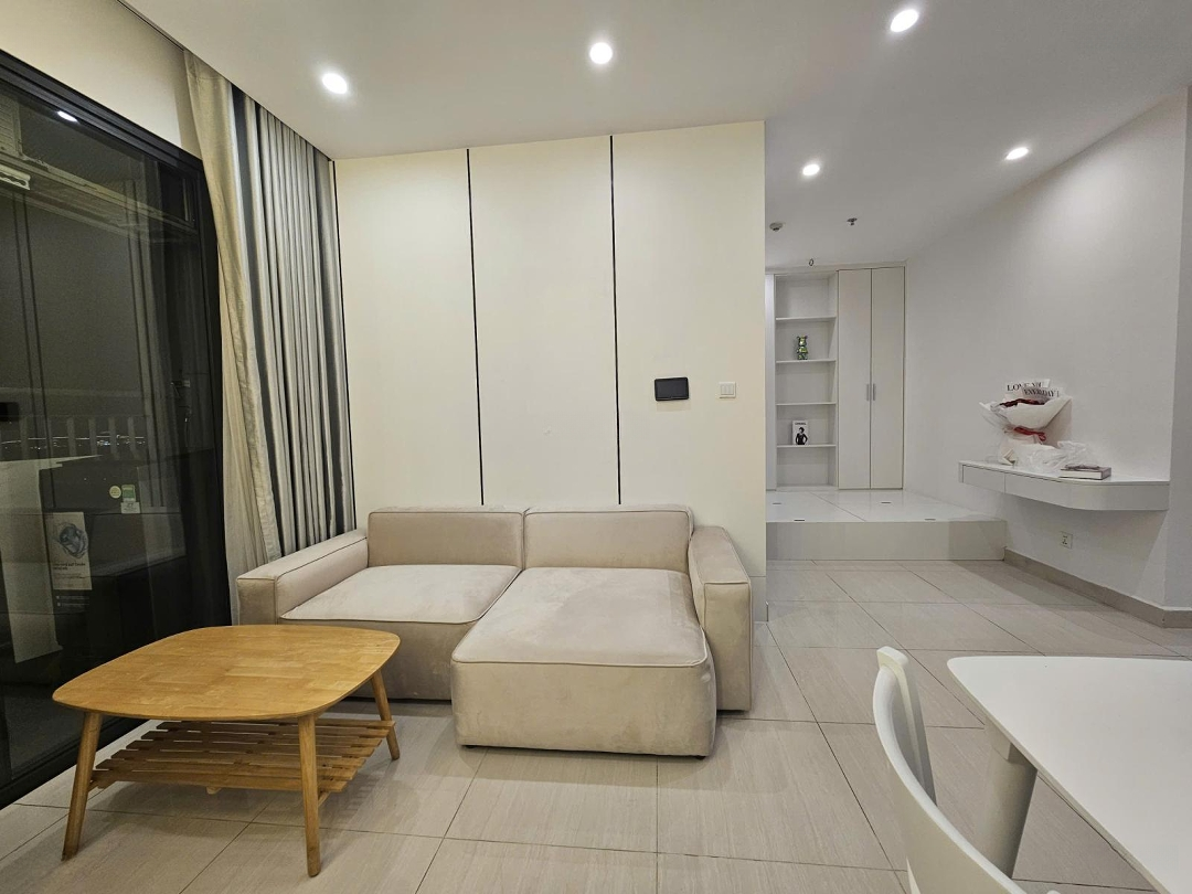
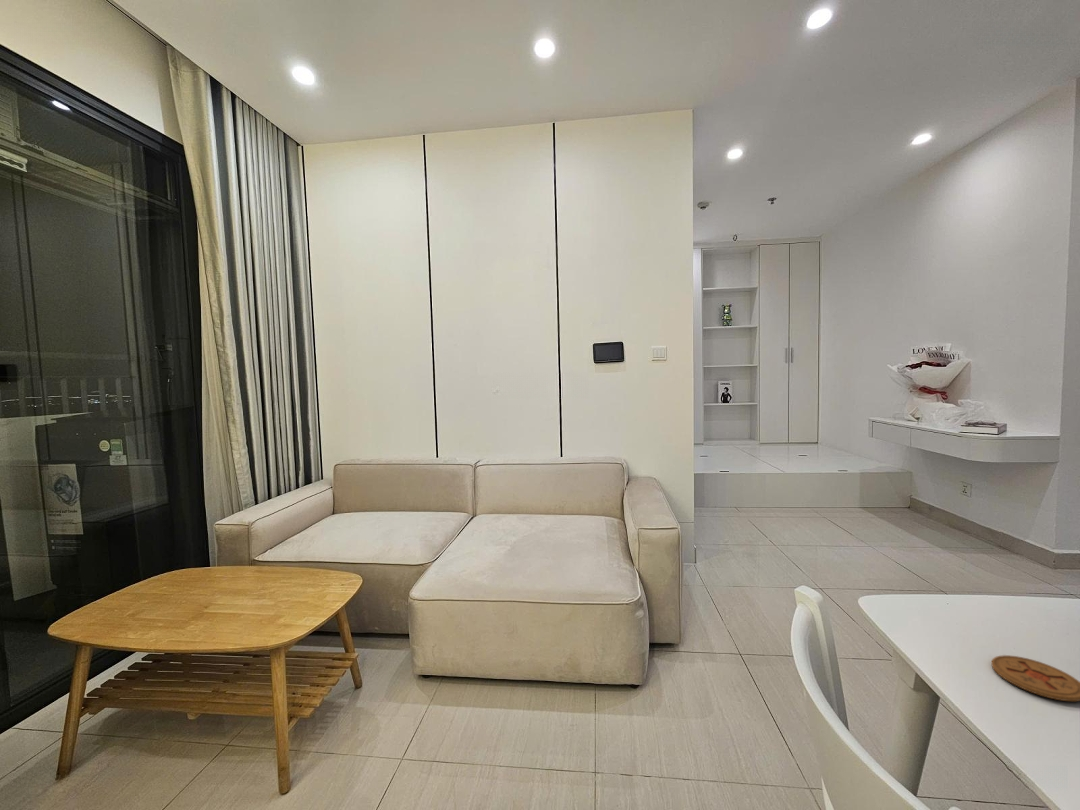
+ coaster [990,654,1080,702]
